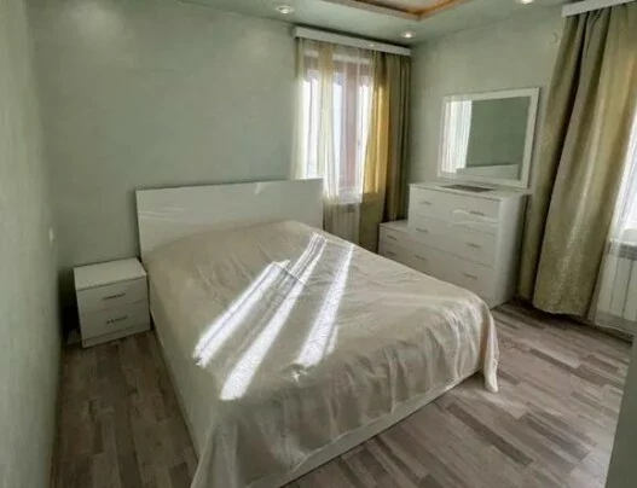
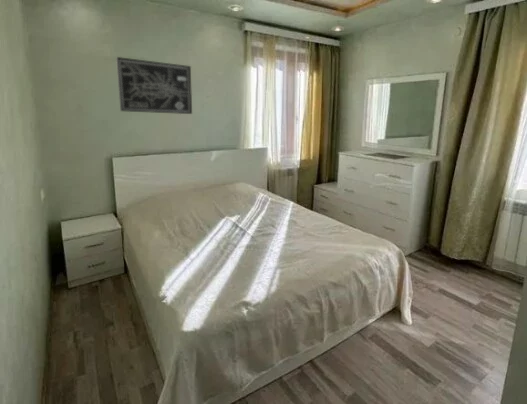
+ wall art [115,56,193,115]
